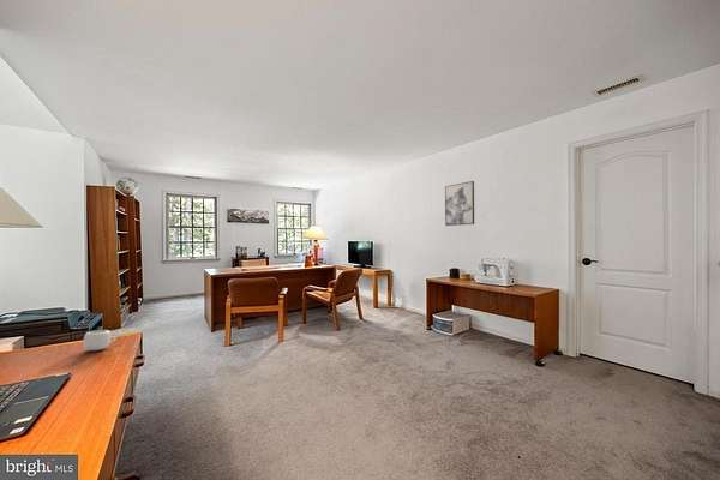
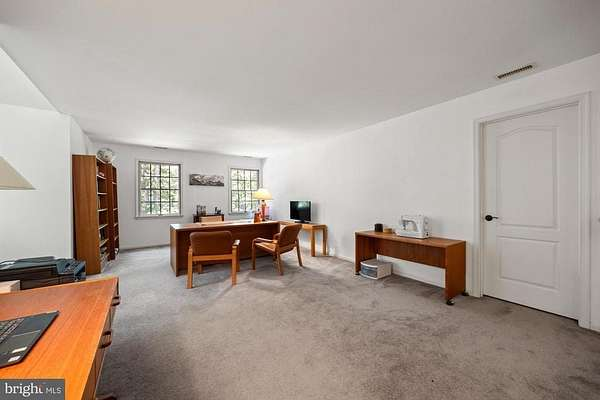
- wall art [444,180,475,227]
- mug [83,329,119,352]
